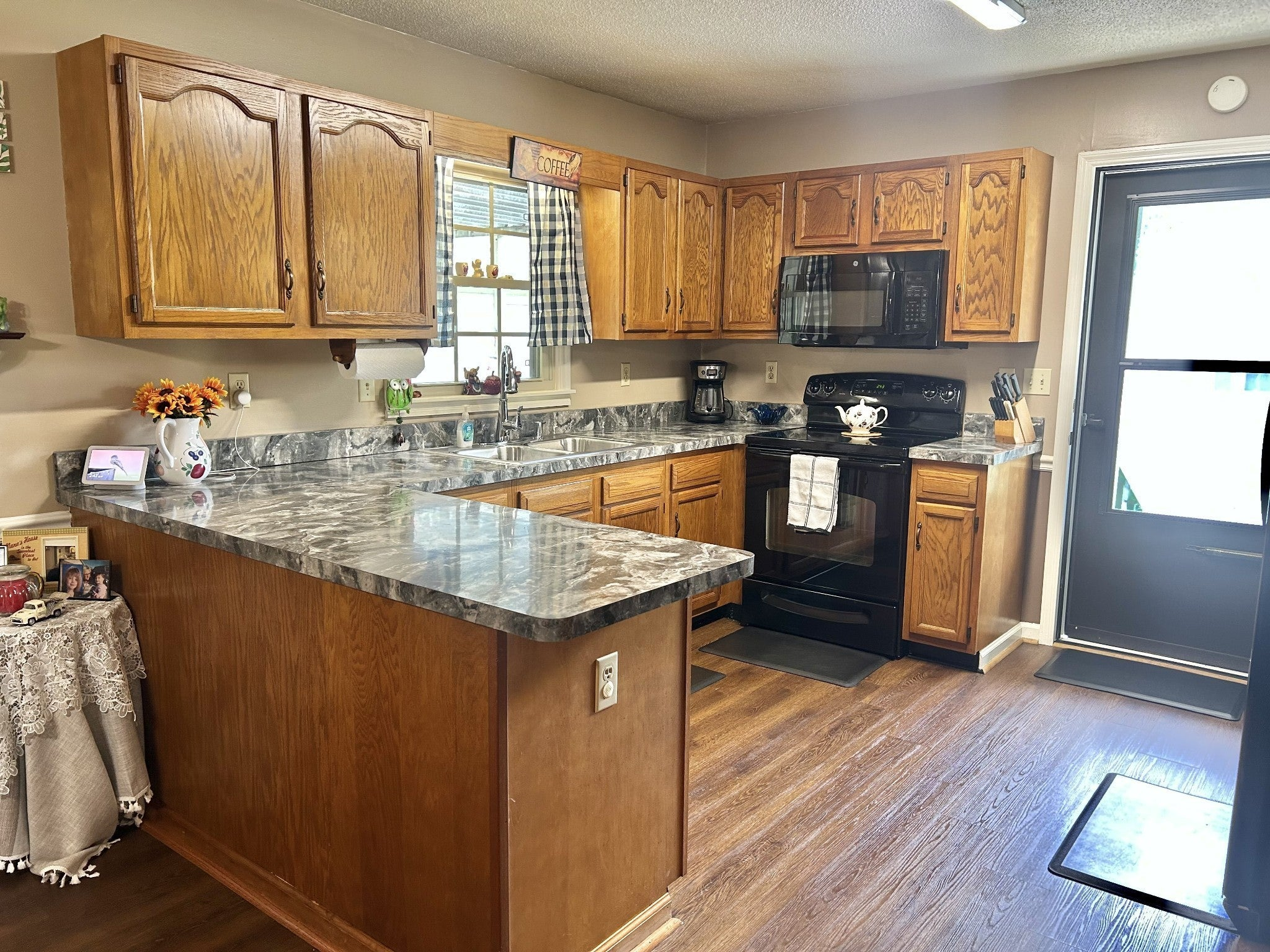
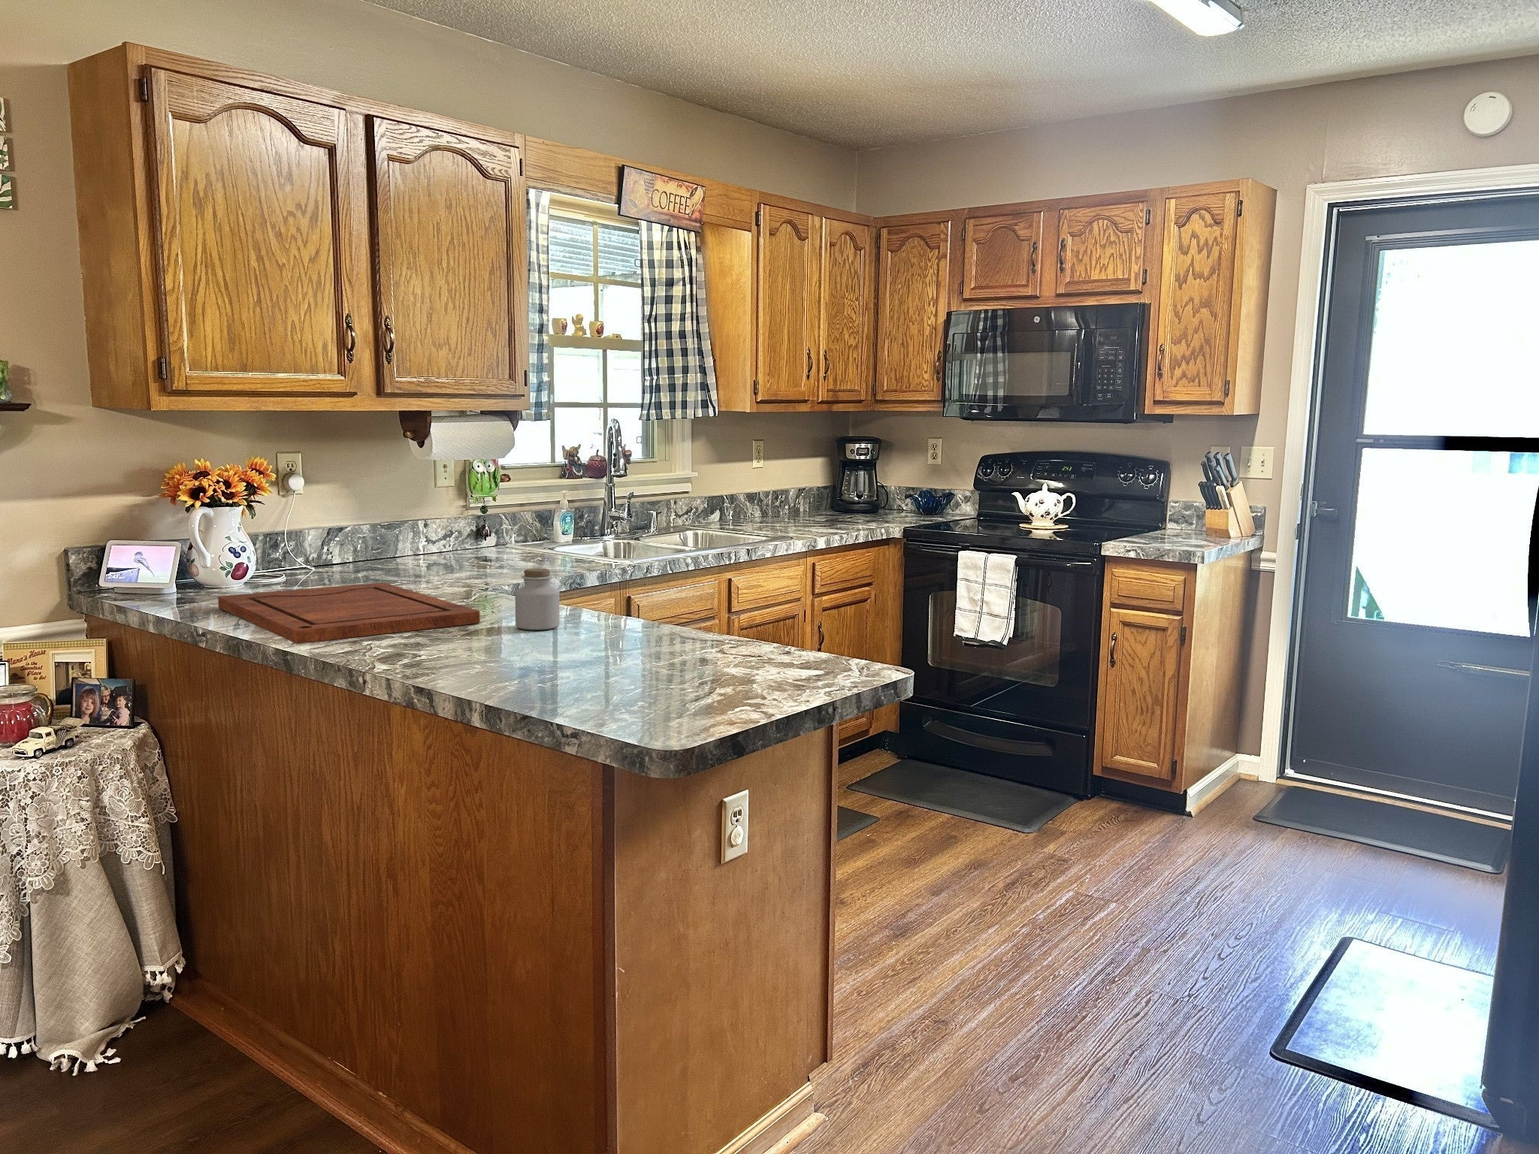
+ cutting board [217,582,481,645]
+ jar [514,567,561,632]
